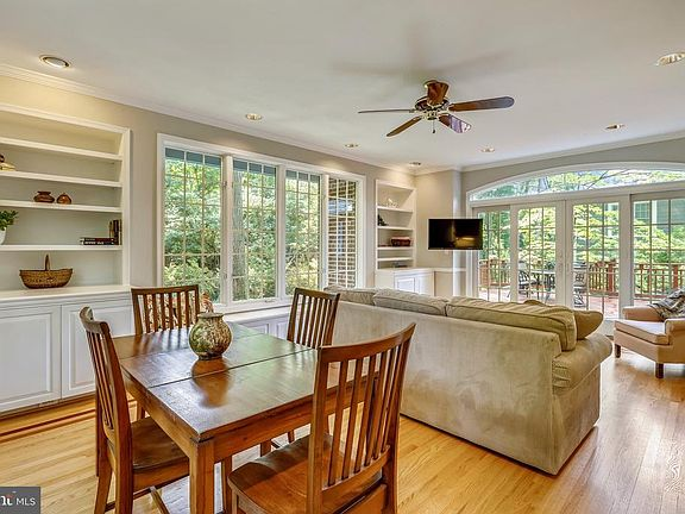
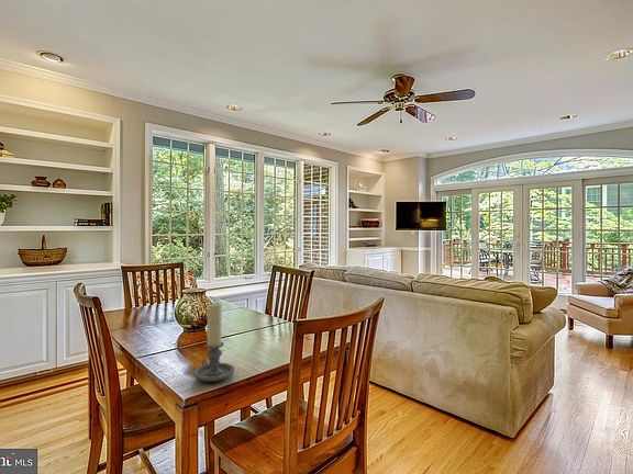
+ candle holder [192,303,235,383]
